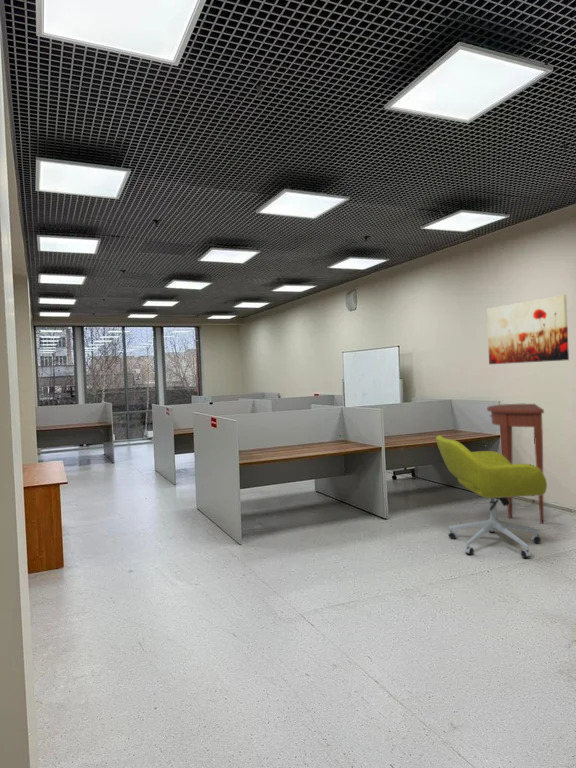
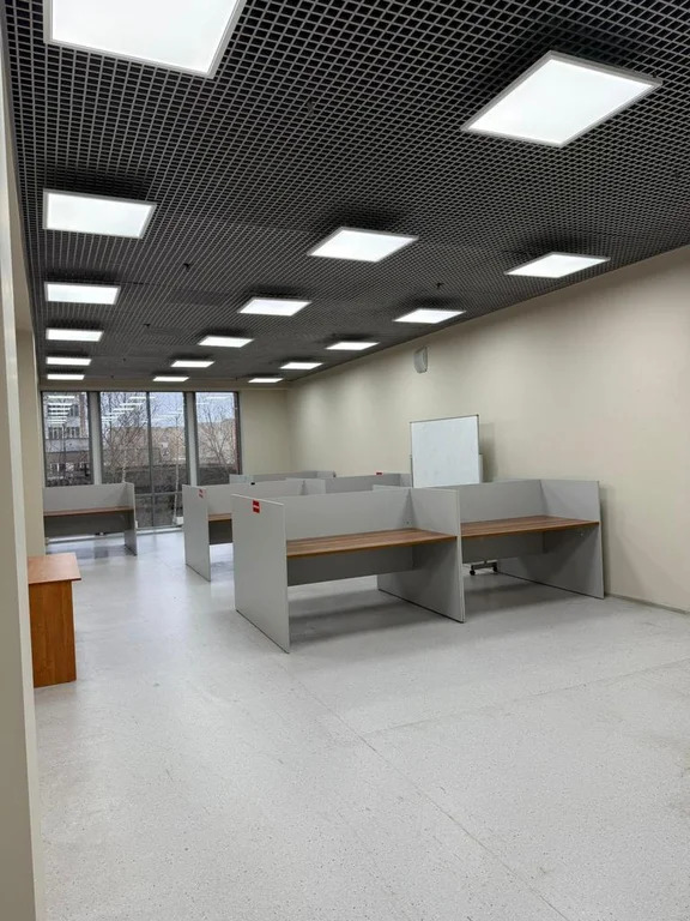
- wall art [486,294,570,365]
- office chair [435,434,548,559]
- console table [486,403,545,525]
